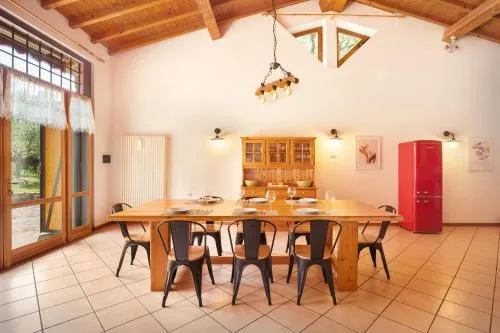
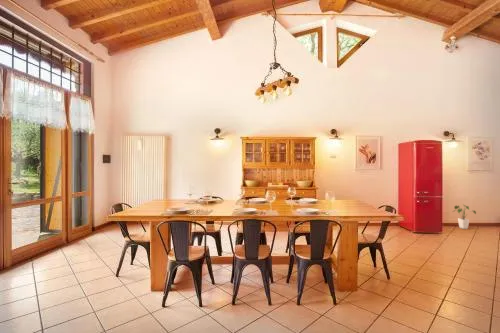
+ house plant [452,203,477,230]
